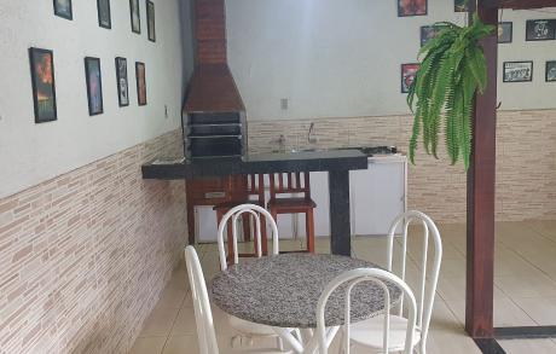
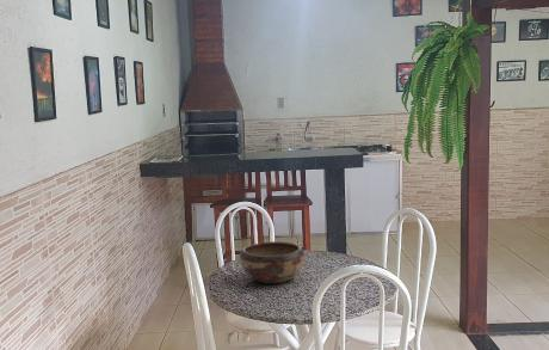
+ decorative bowl [239,240,306,285]
